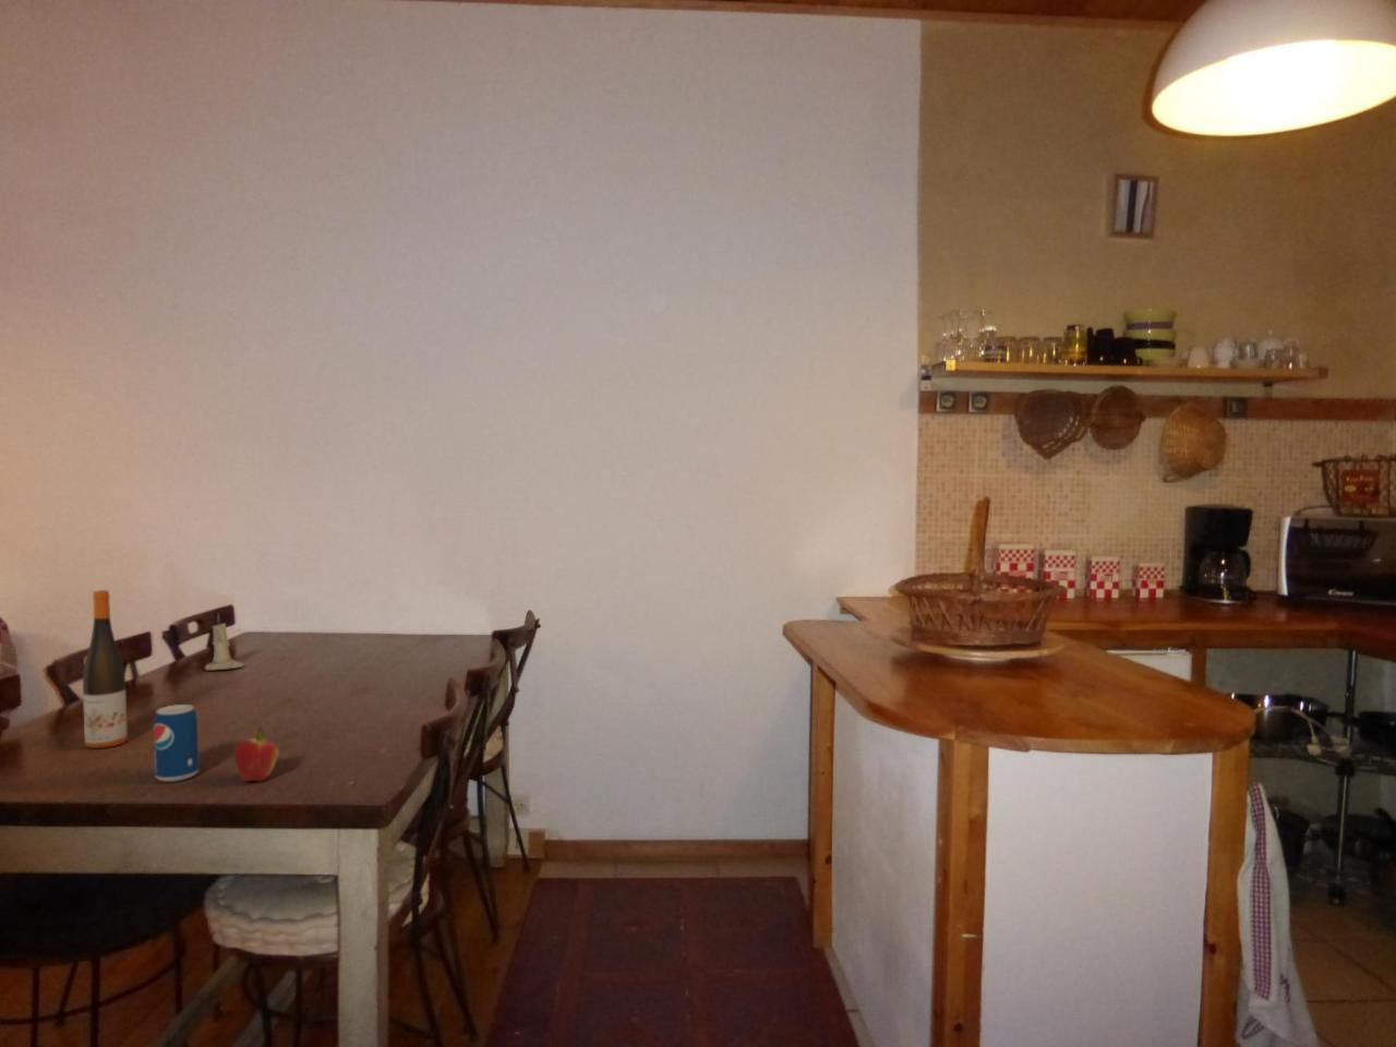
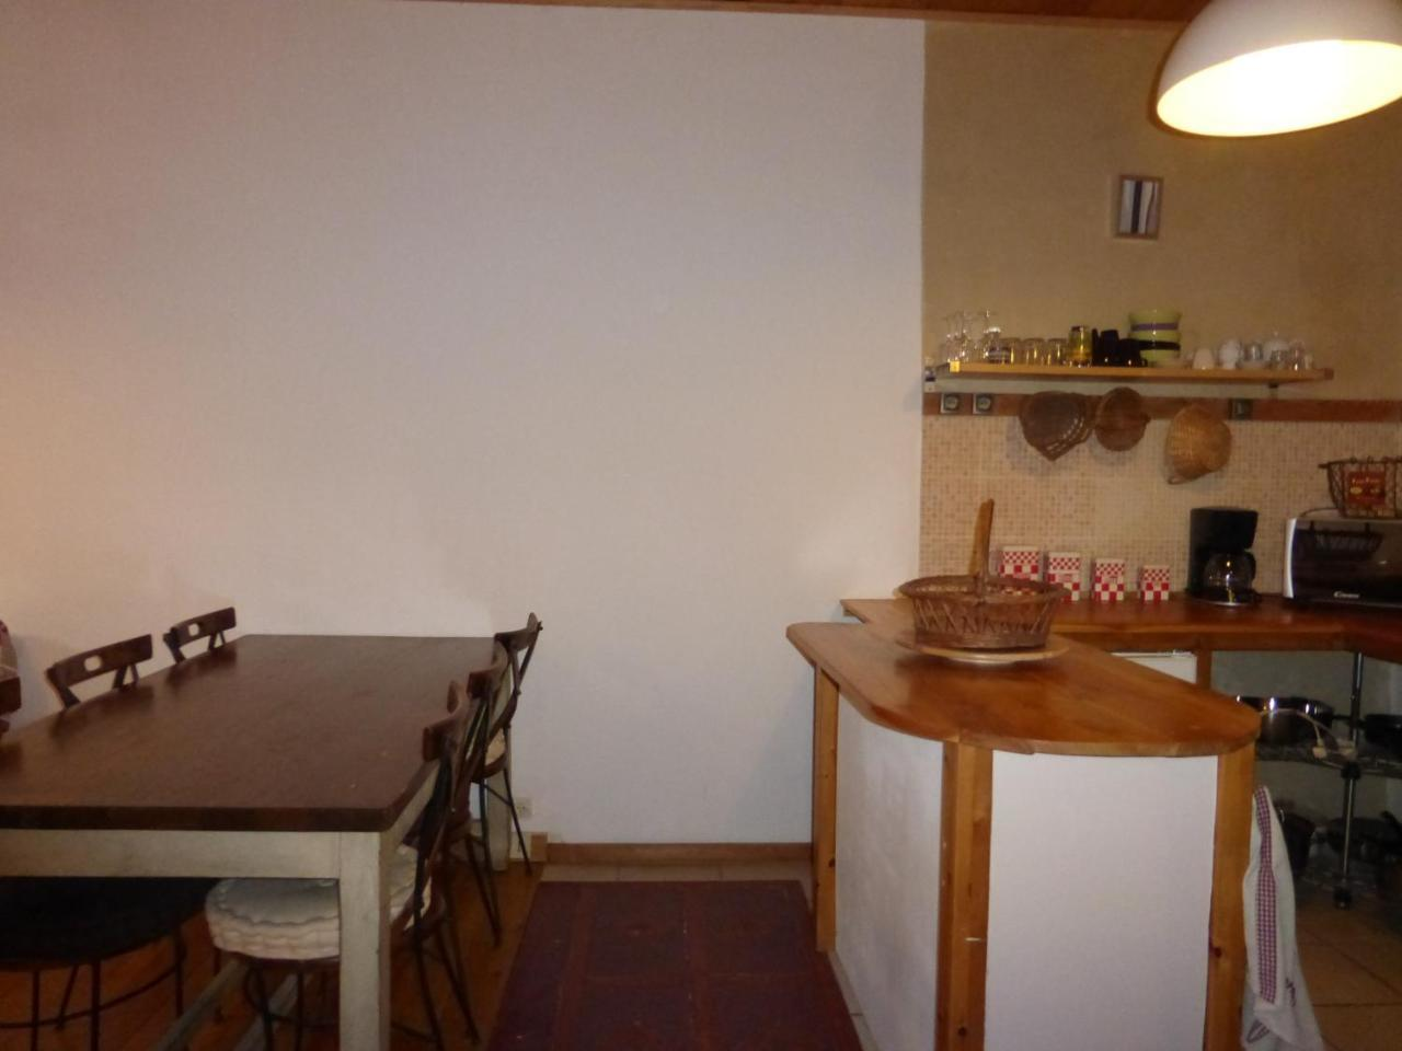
- fruit [233,724,280,783]
- wine bottle [81,588,129,749]
- candle [204,613,244,672]
- beverage can [153,704,200,783]
